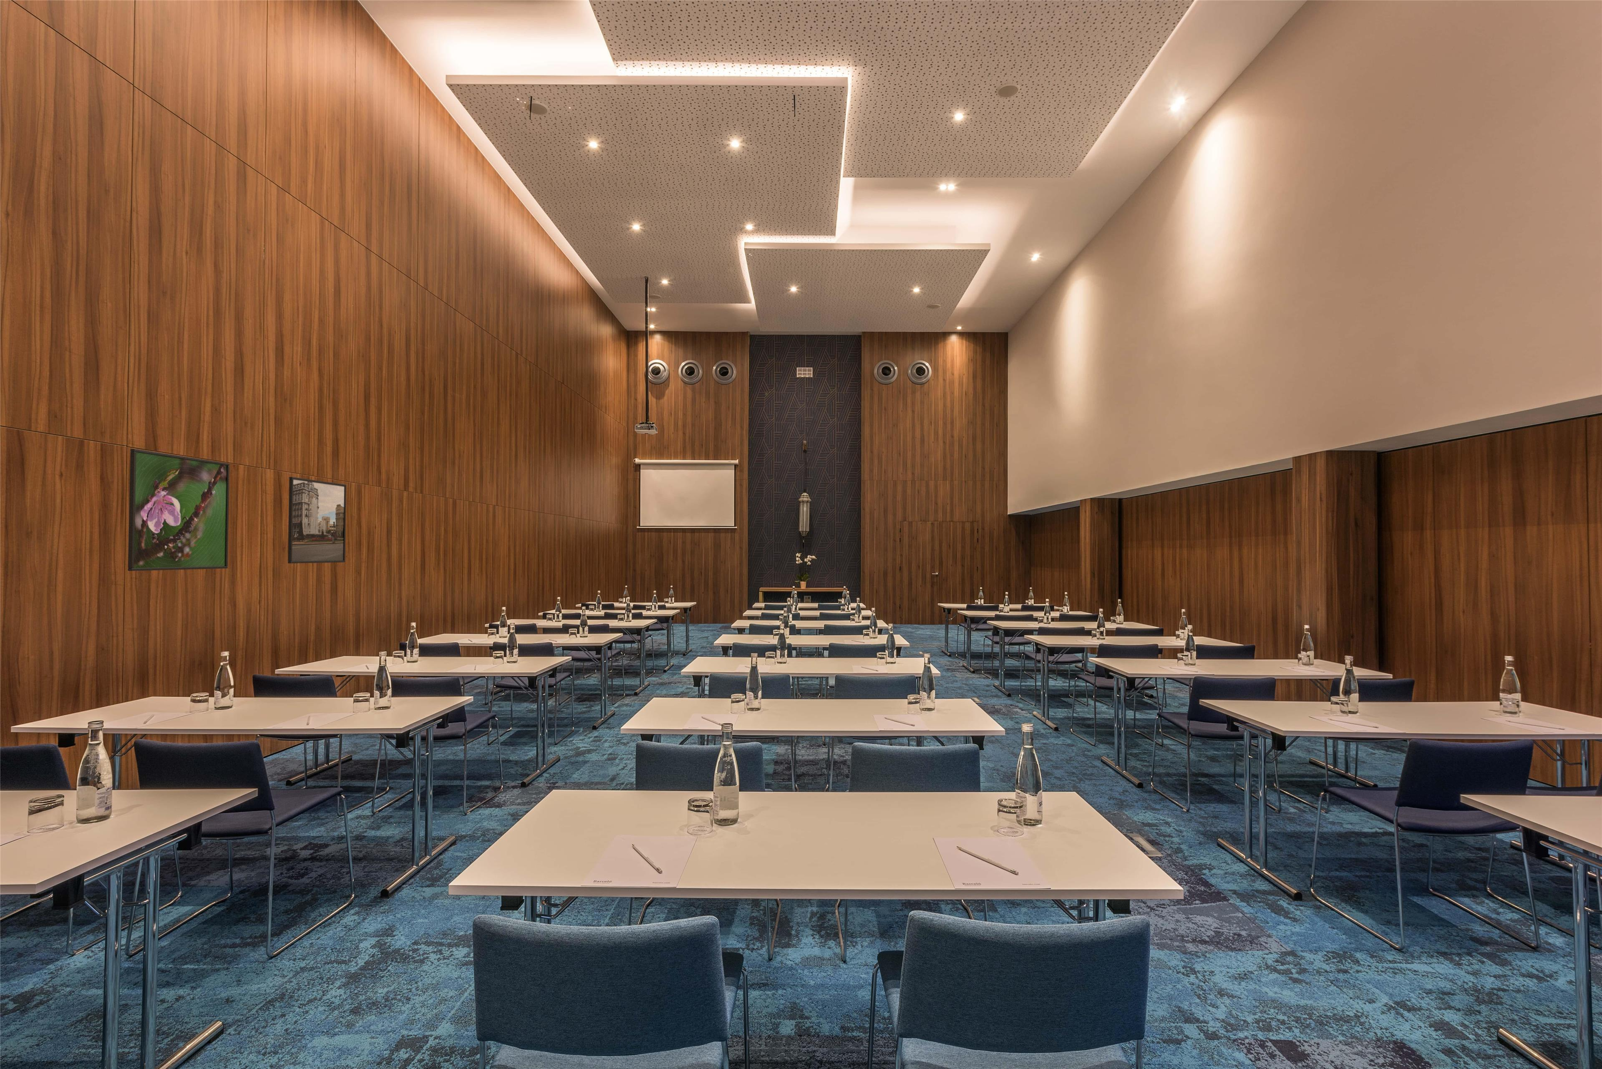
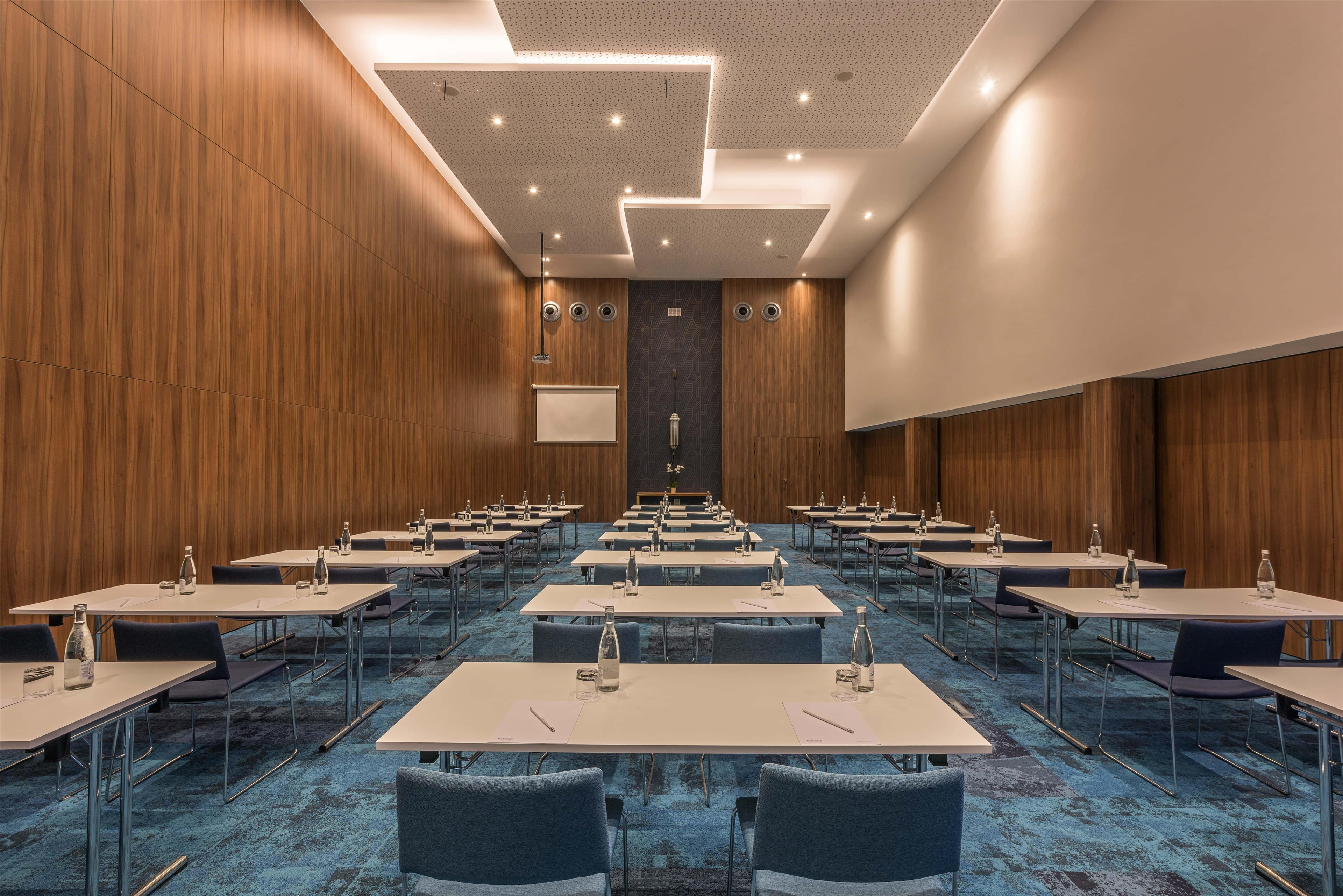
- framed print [128,449,230,571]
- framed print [287,476,347,563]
